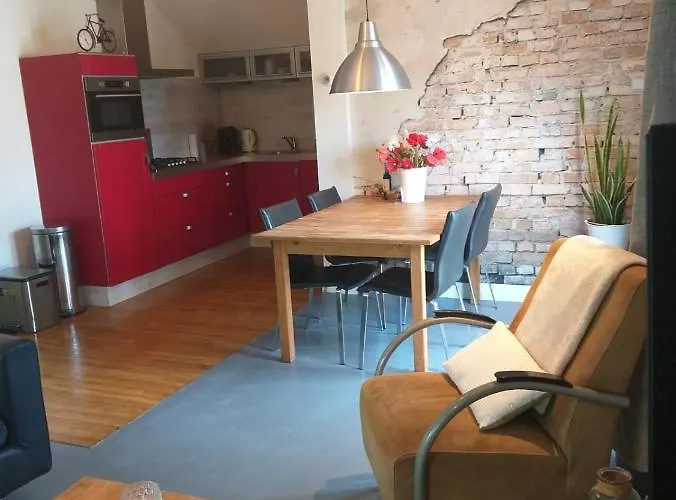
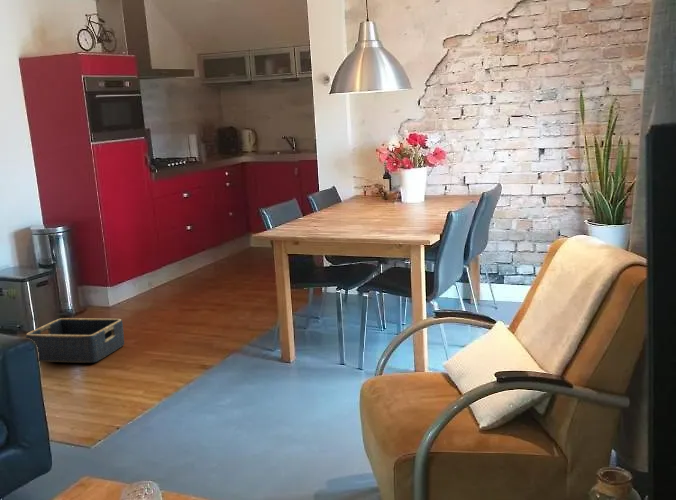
+ basket [25,317,125,364]
